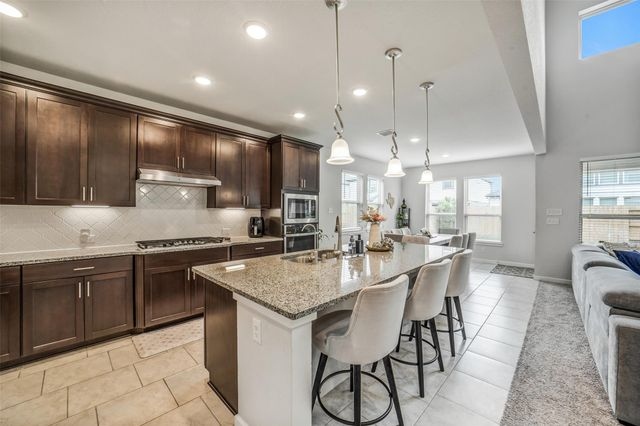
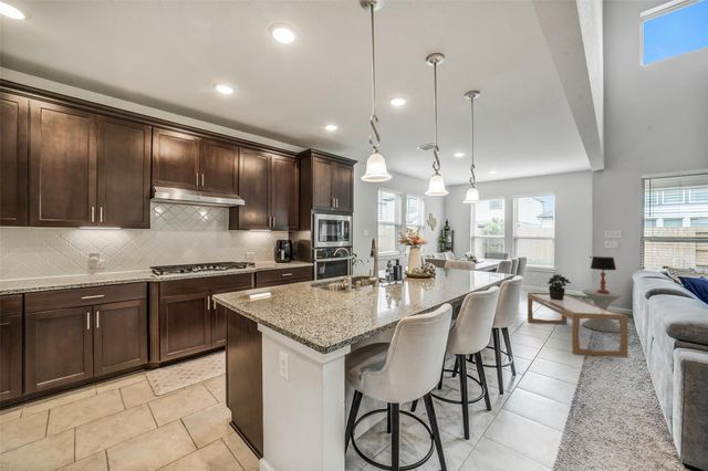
+ coffee table [527,292,628,358]
+ side table [581,289,623,333]
+ potted plant [546,273,572,300]
+ table lamp [590,255,617,294]
